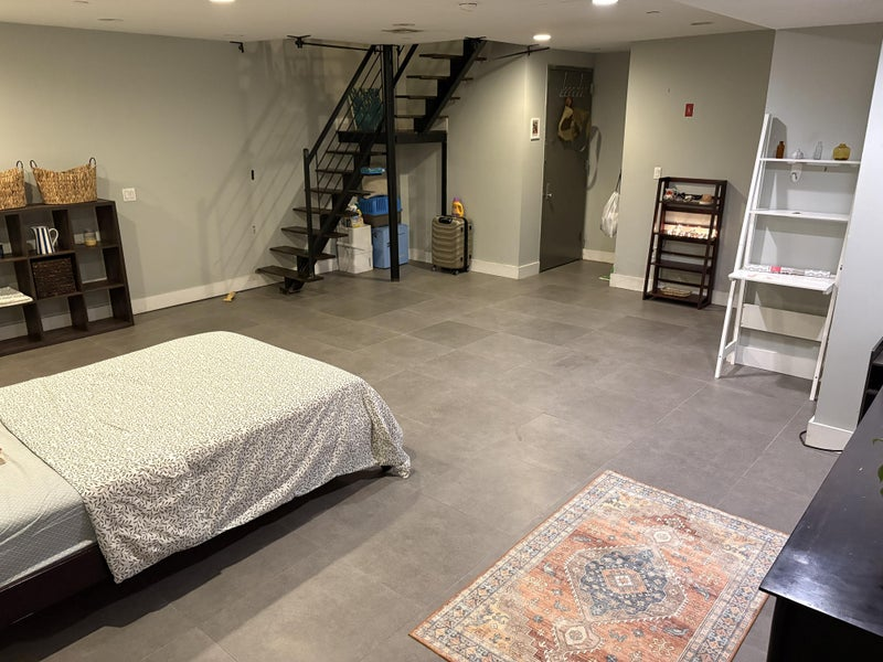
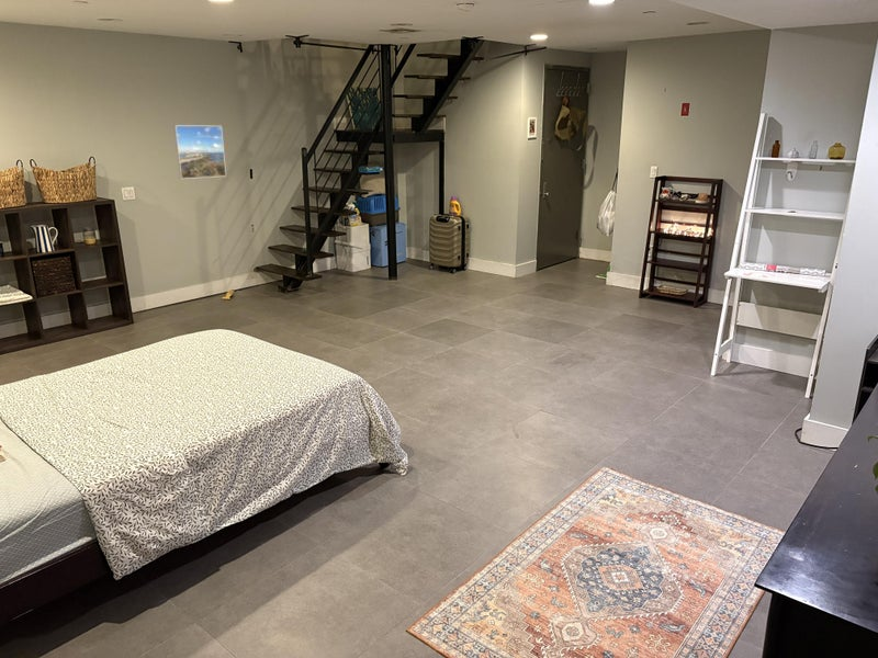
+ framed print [173,124,227,180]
